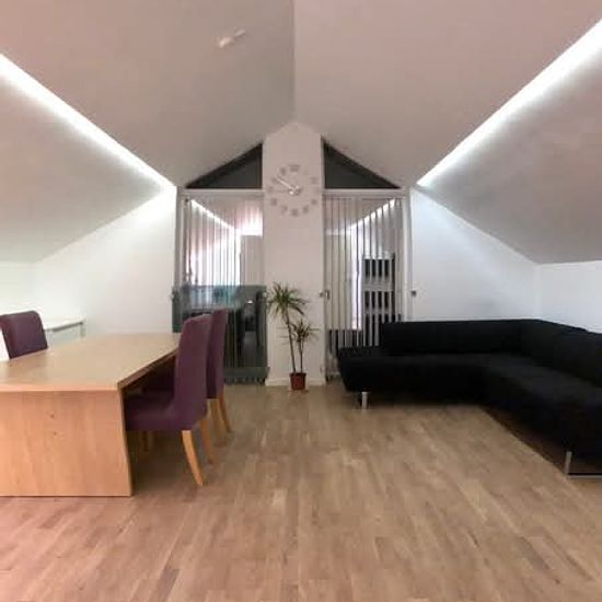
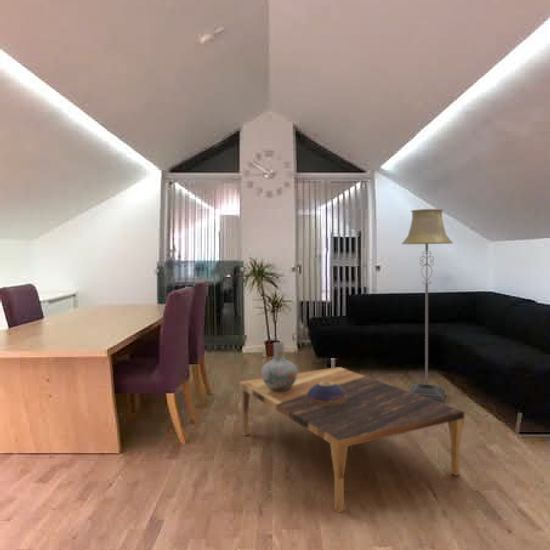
+ decorative bowl [306,382,347,405]
+ floor lamp [401,208,454,404]
+ vase [260,341,298,391]
+ coffee table [238,366,465,514]
